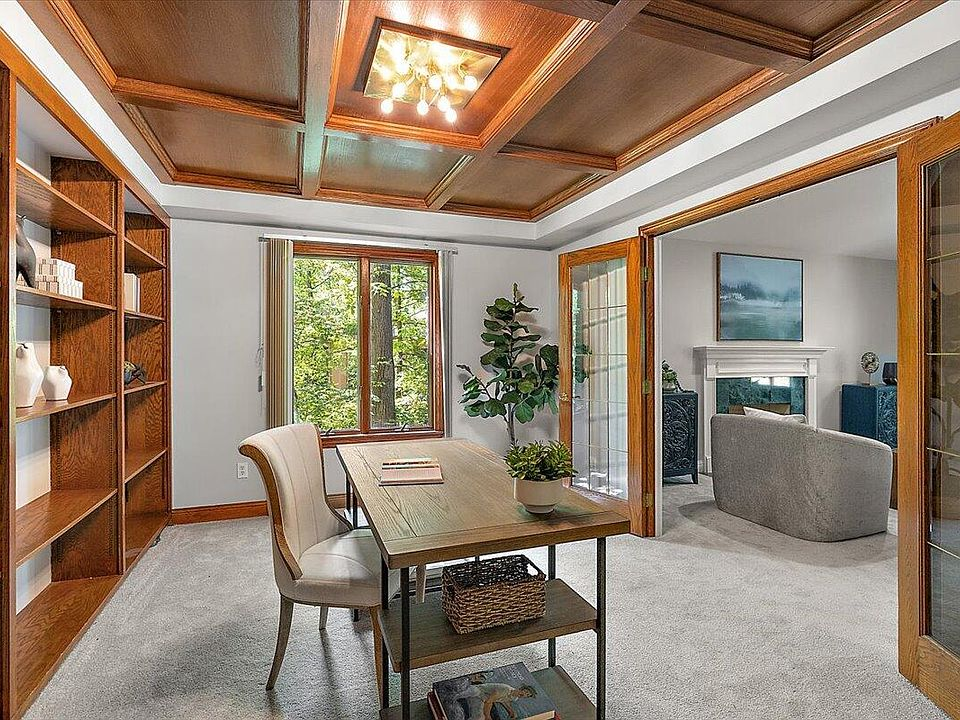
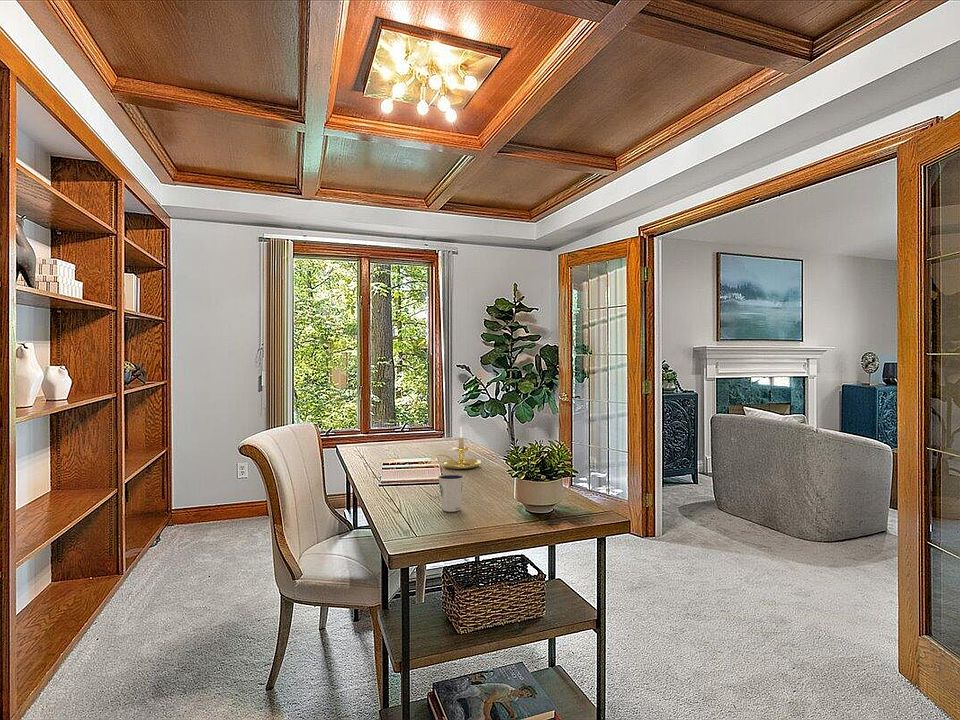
+ candle holder [435,427,482,470]
+ dixie cup [437,473,465,513]
